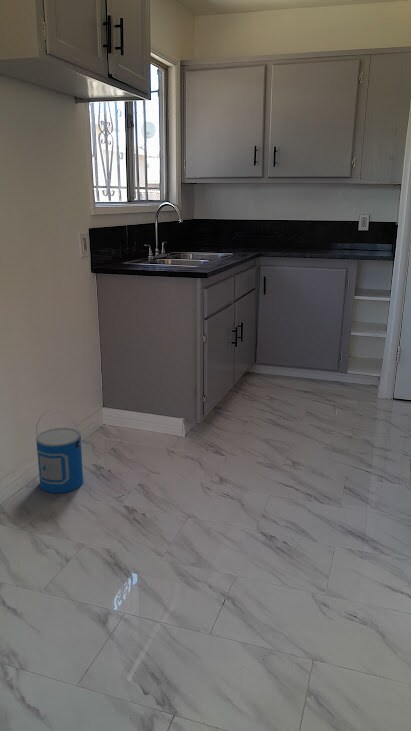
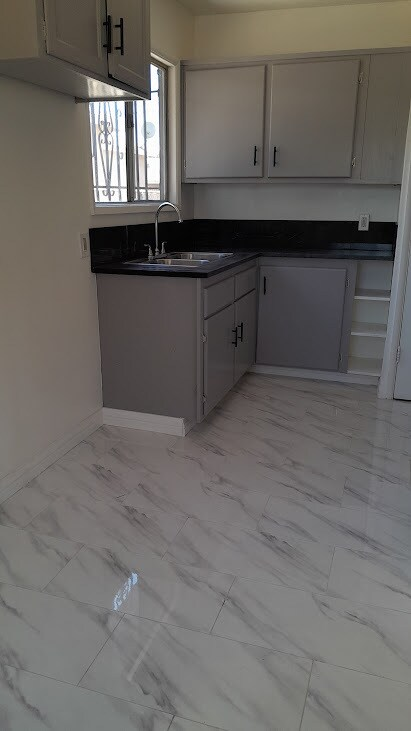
- bucket [35,410,84,494]
